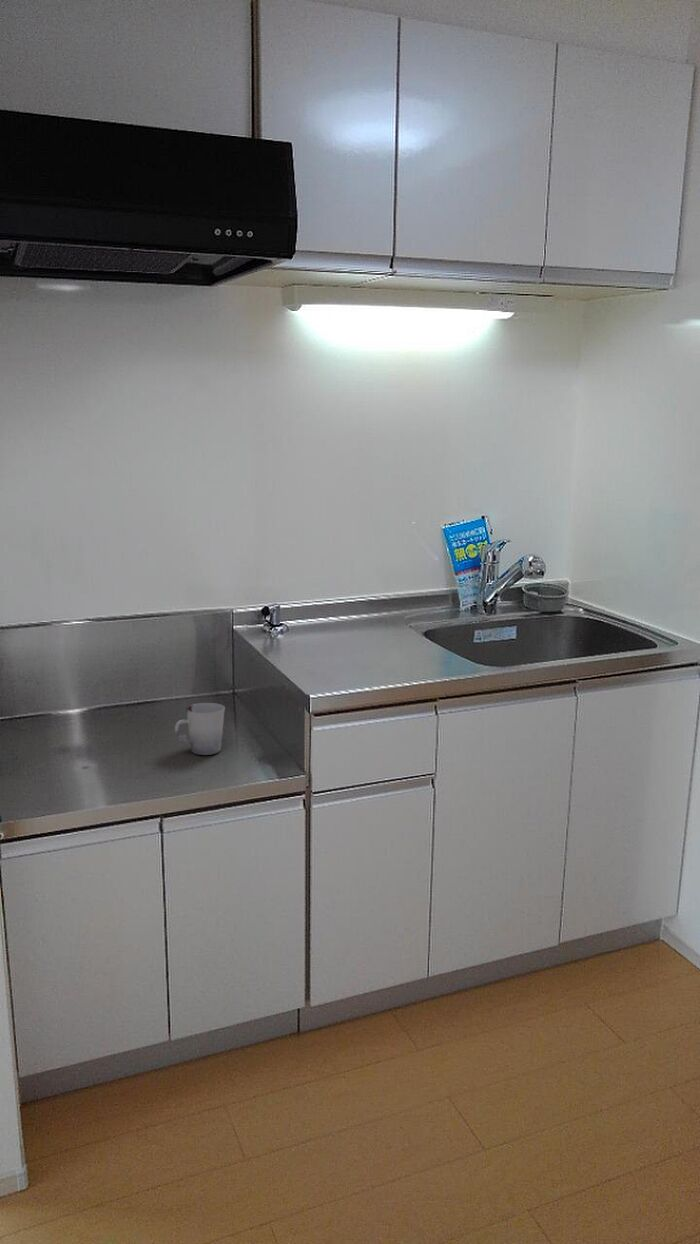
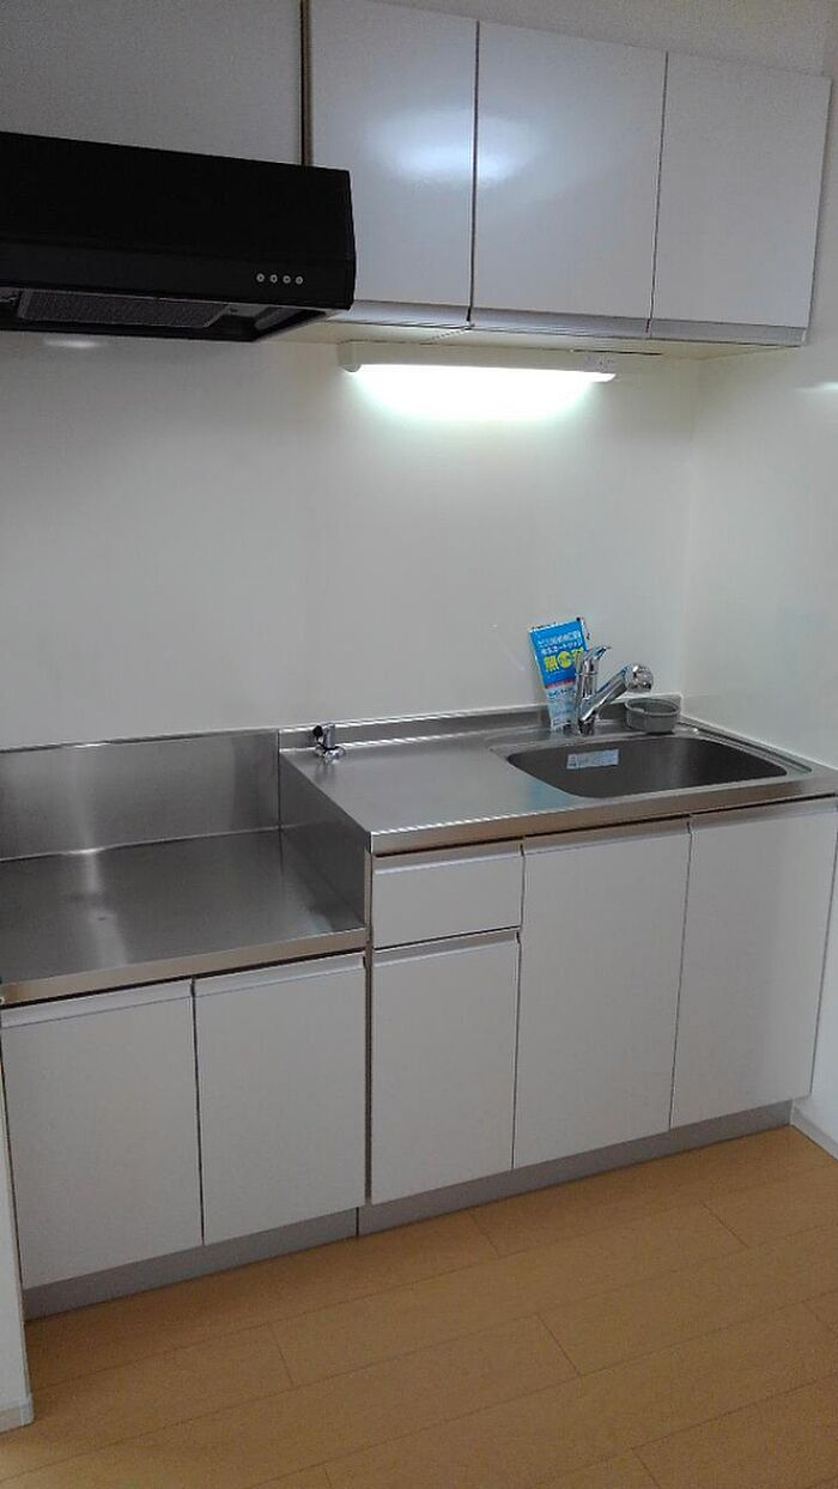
- cup [174,702,226,756]
